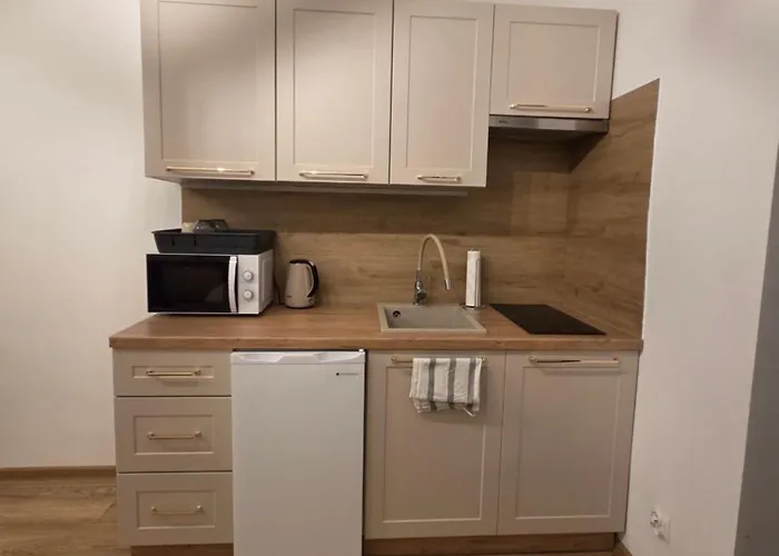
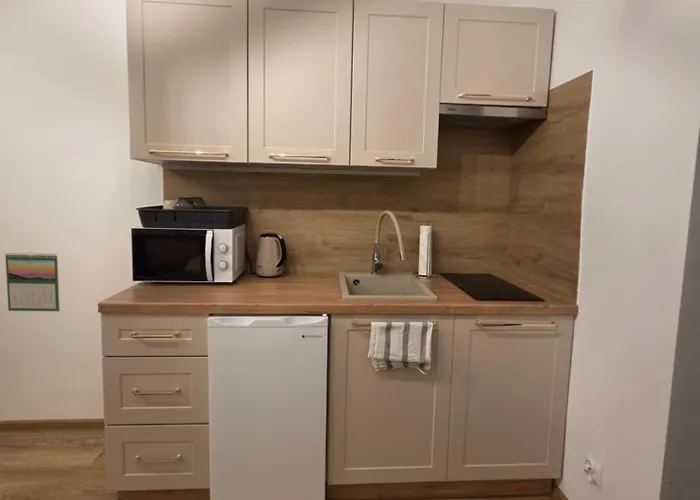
+ calendar [4,252,61,312]
